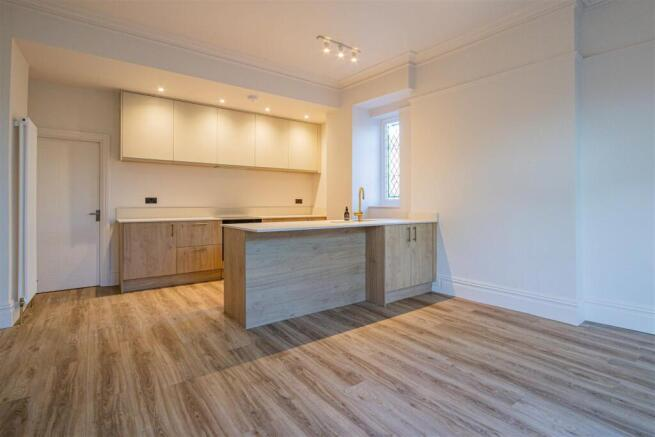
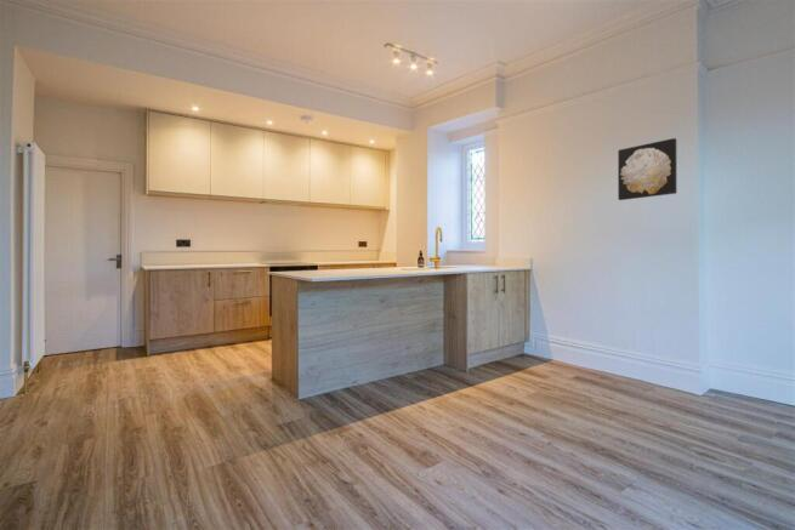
+ wall art [617,137,677,201]
